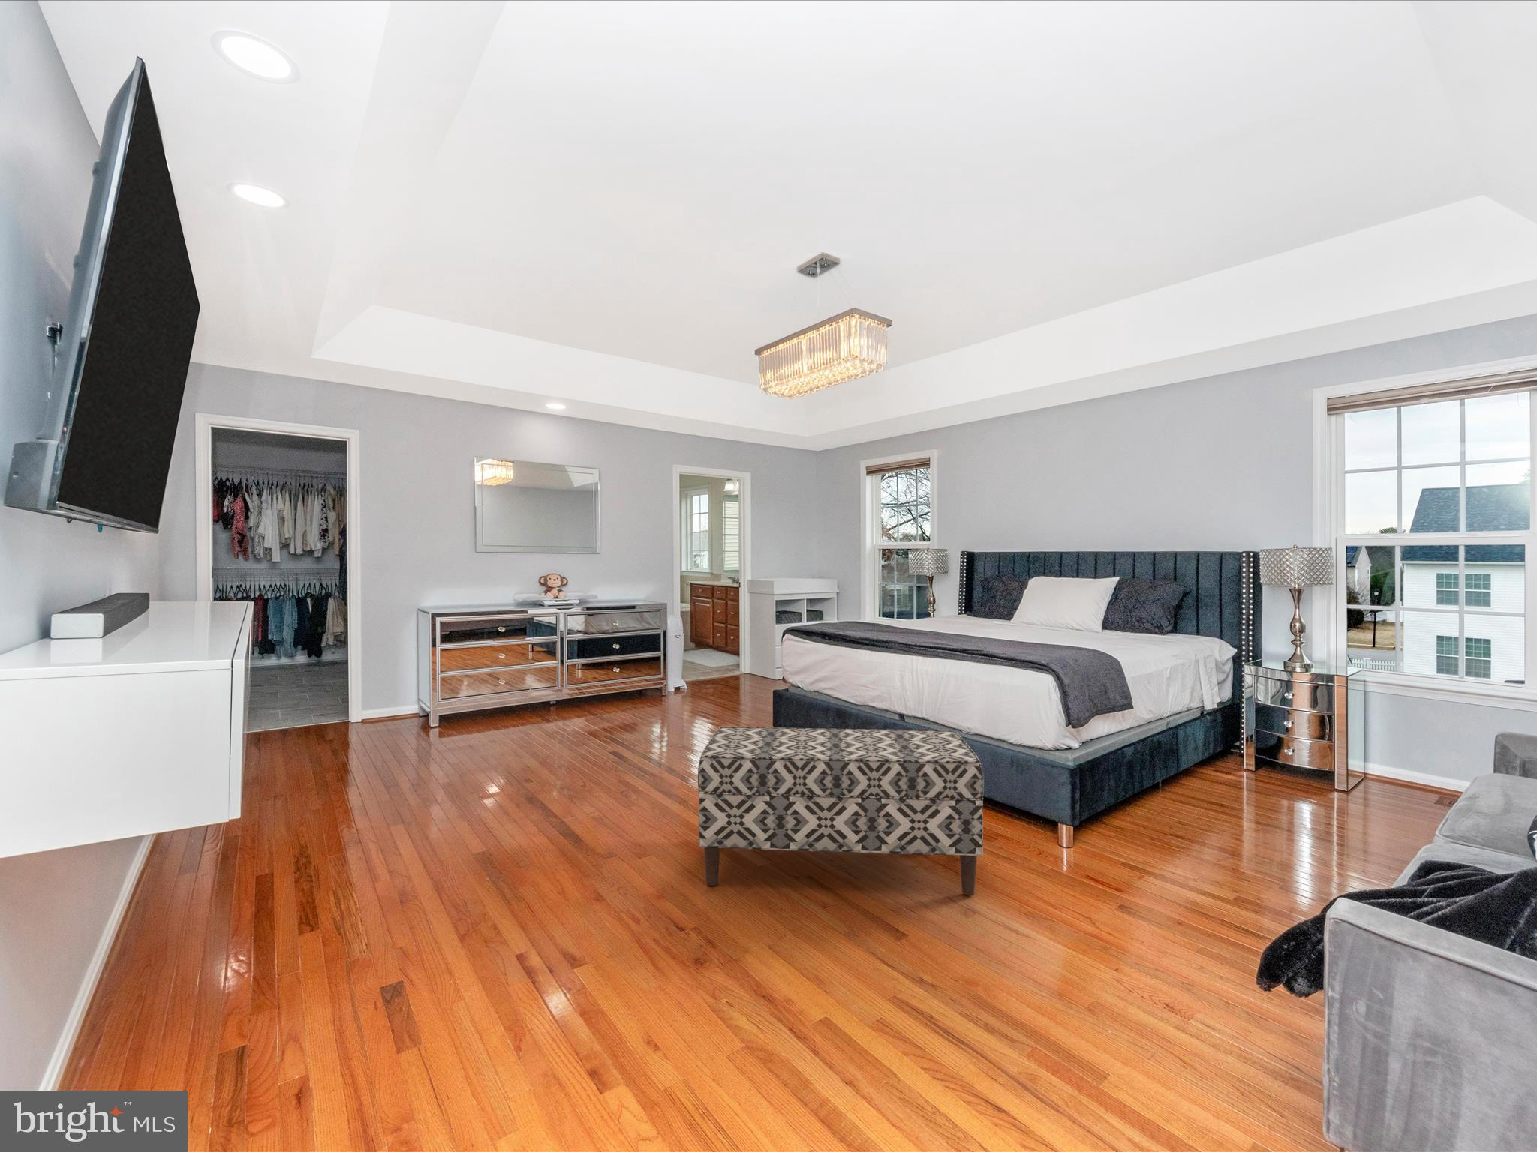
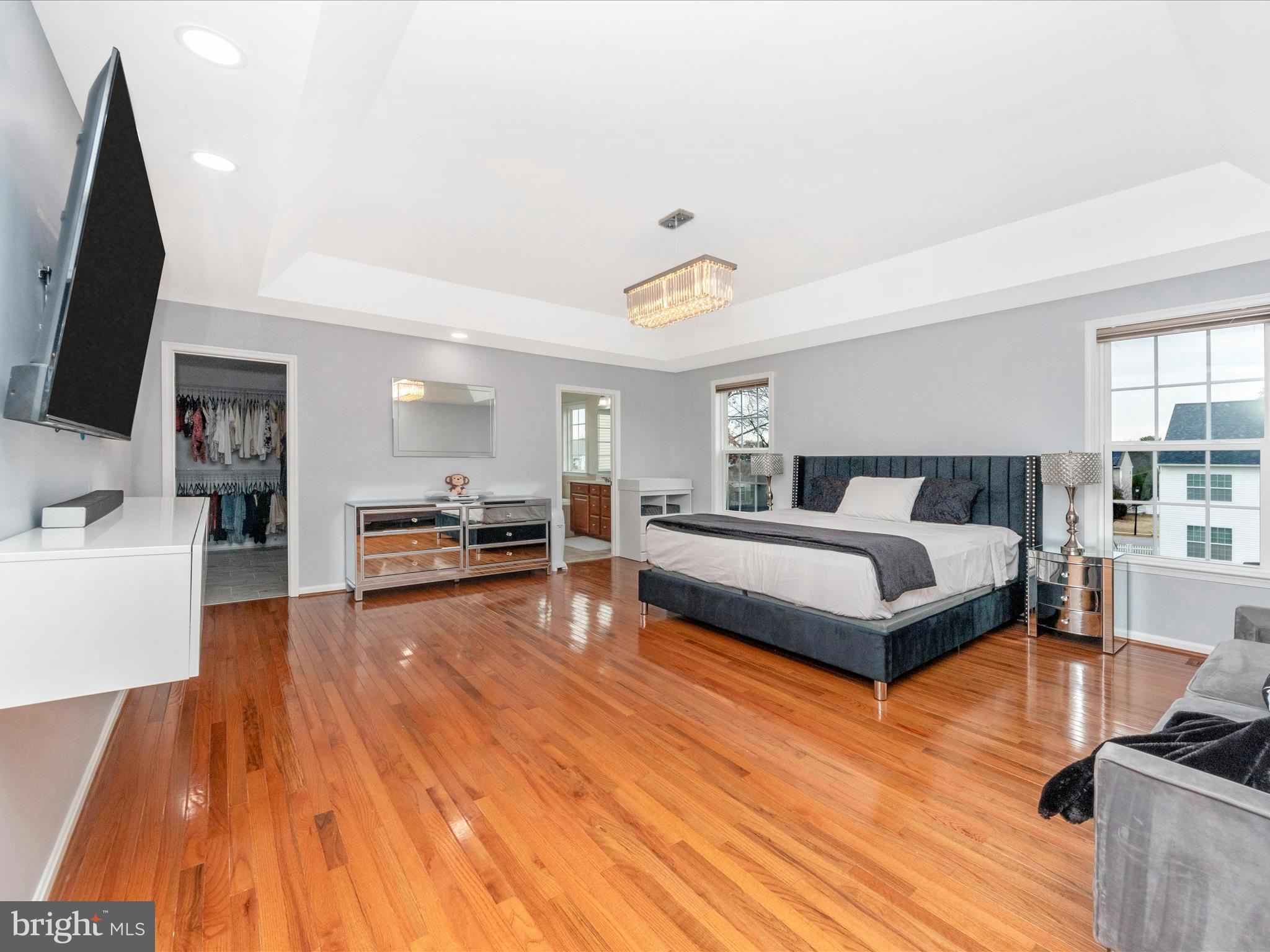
- bench [697,726,985,897]
